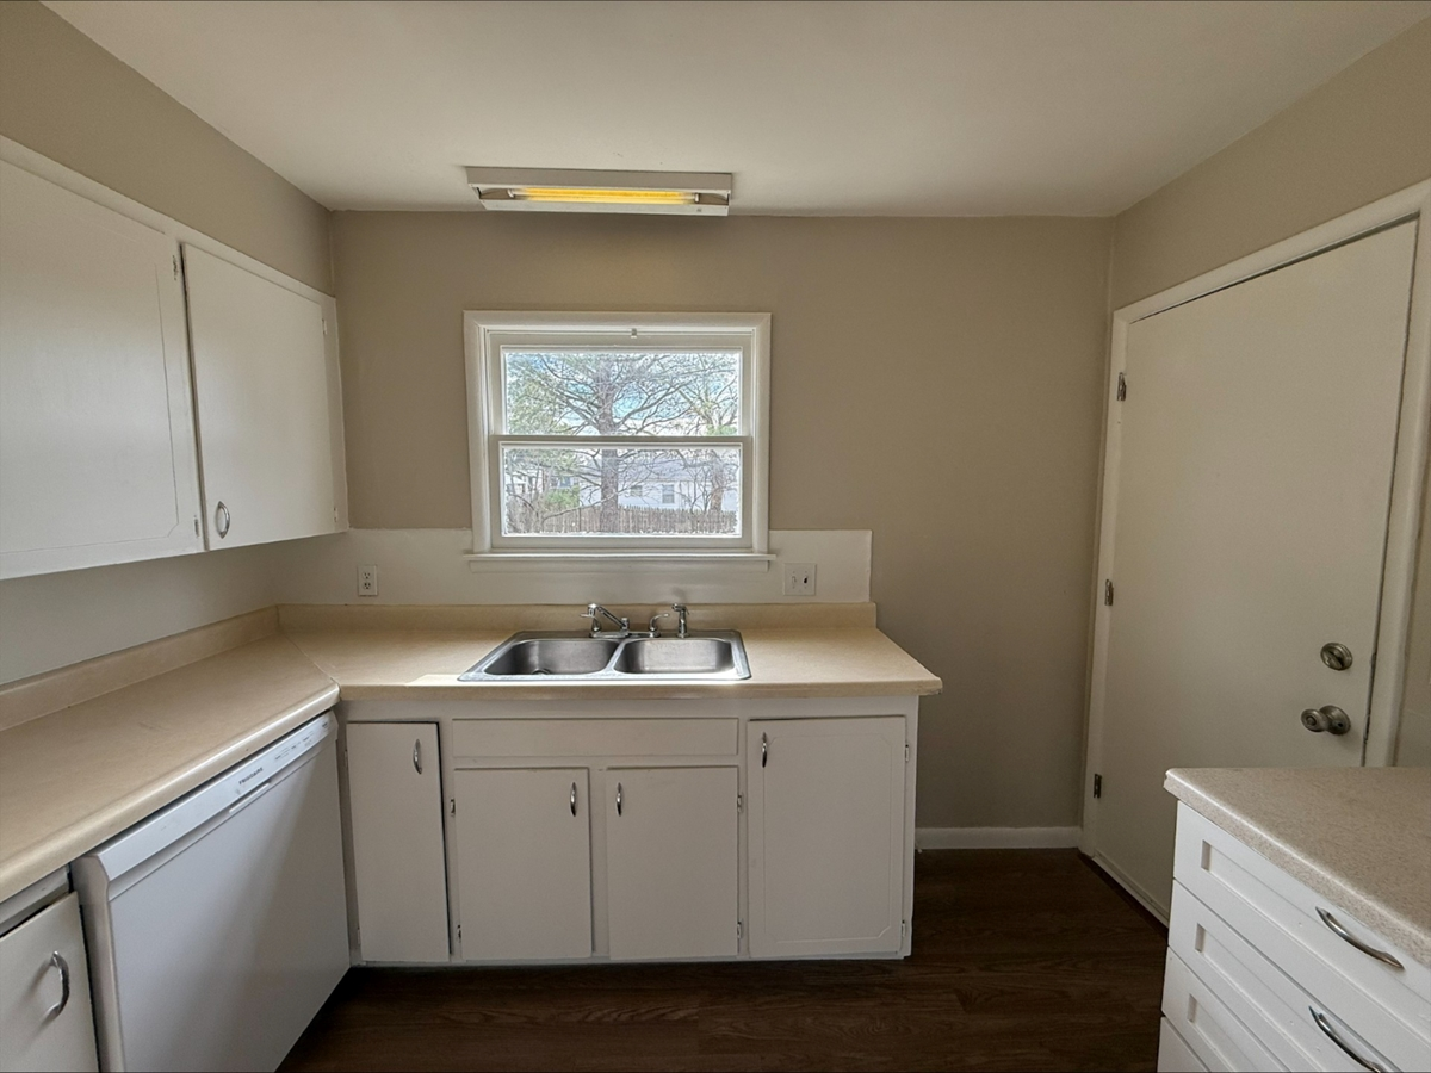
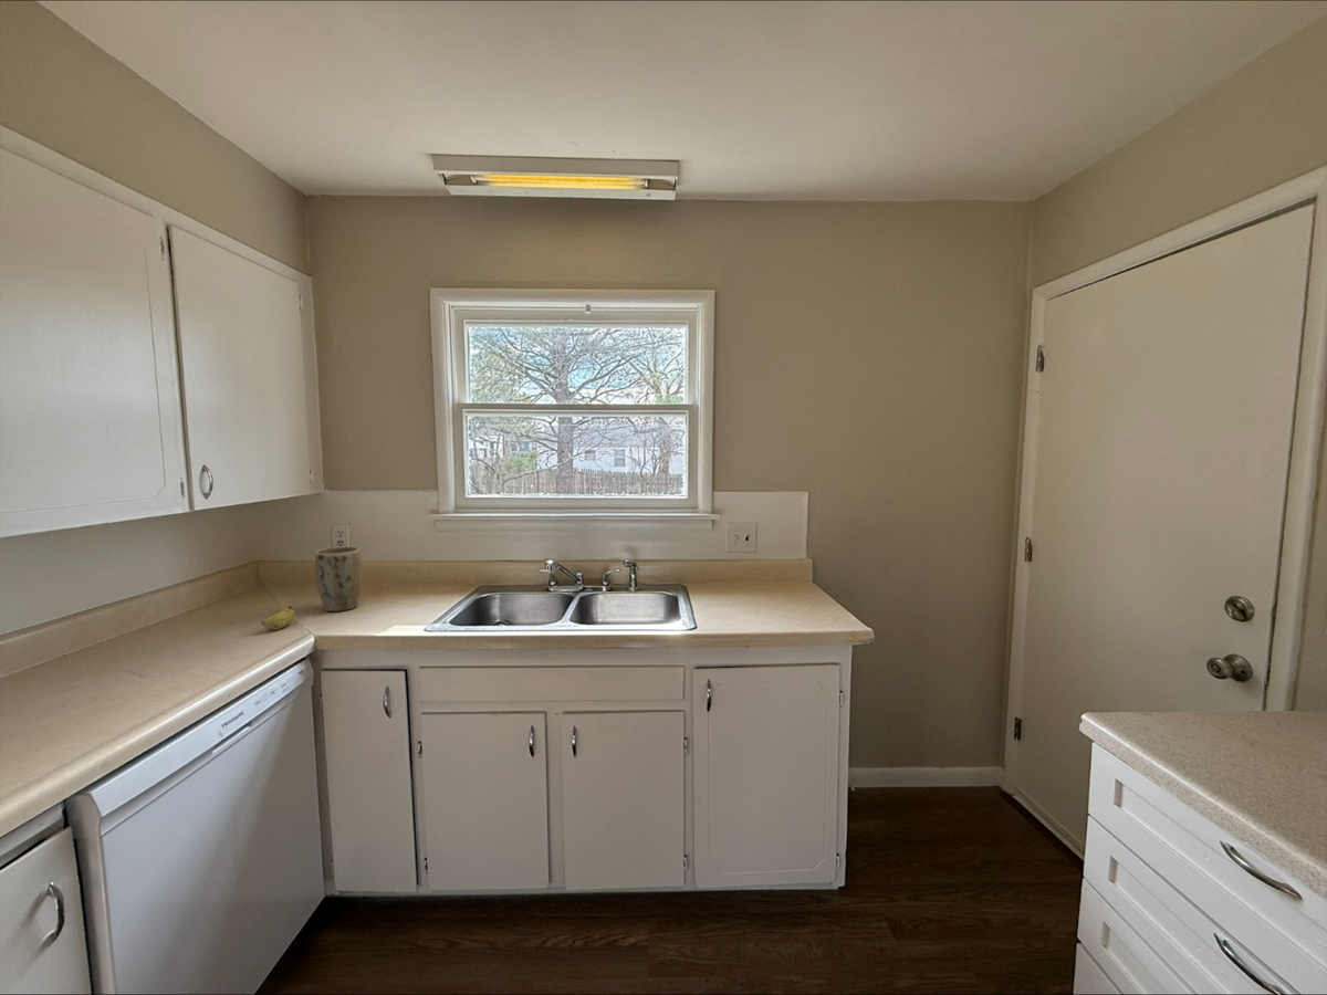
+ plant pot [314,545,363,612]
+ banana [260,605,296,631]
